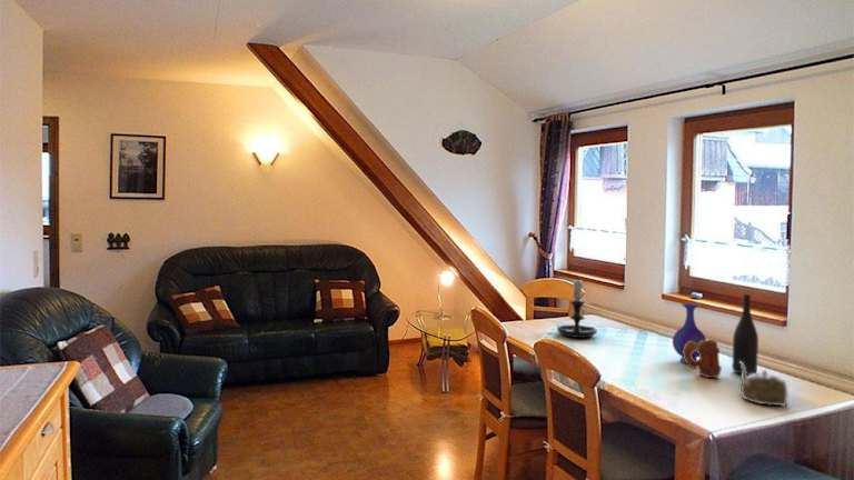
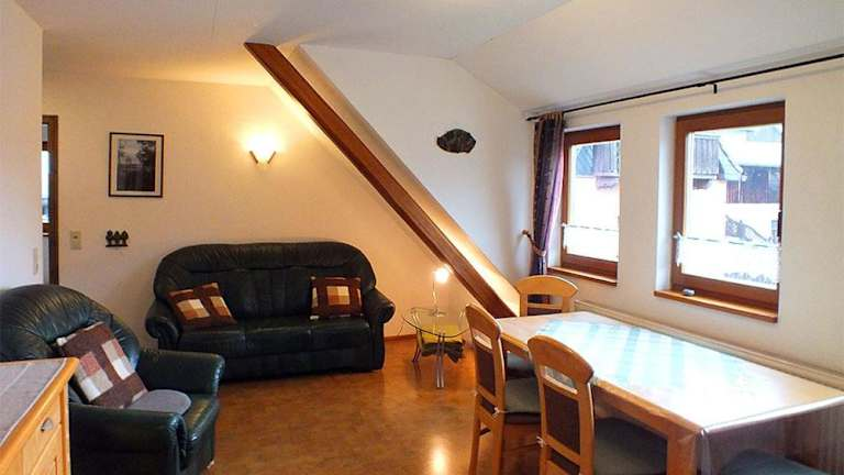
- wine bottle [732,293,759,376]
- candle holder [556,279,598,339]
- vase [672,302,707,364]
- mug [683,339,723,379]
- teapot [739,361,790,408]
